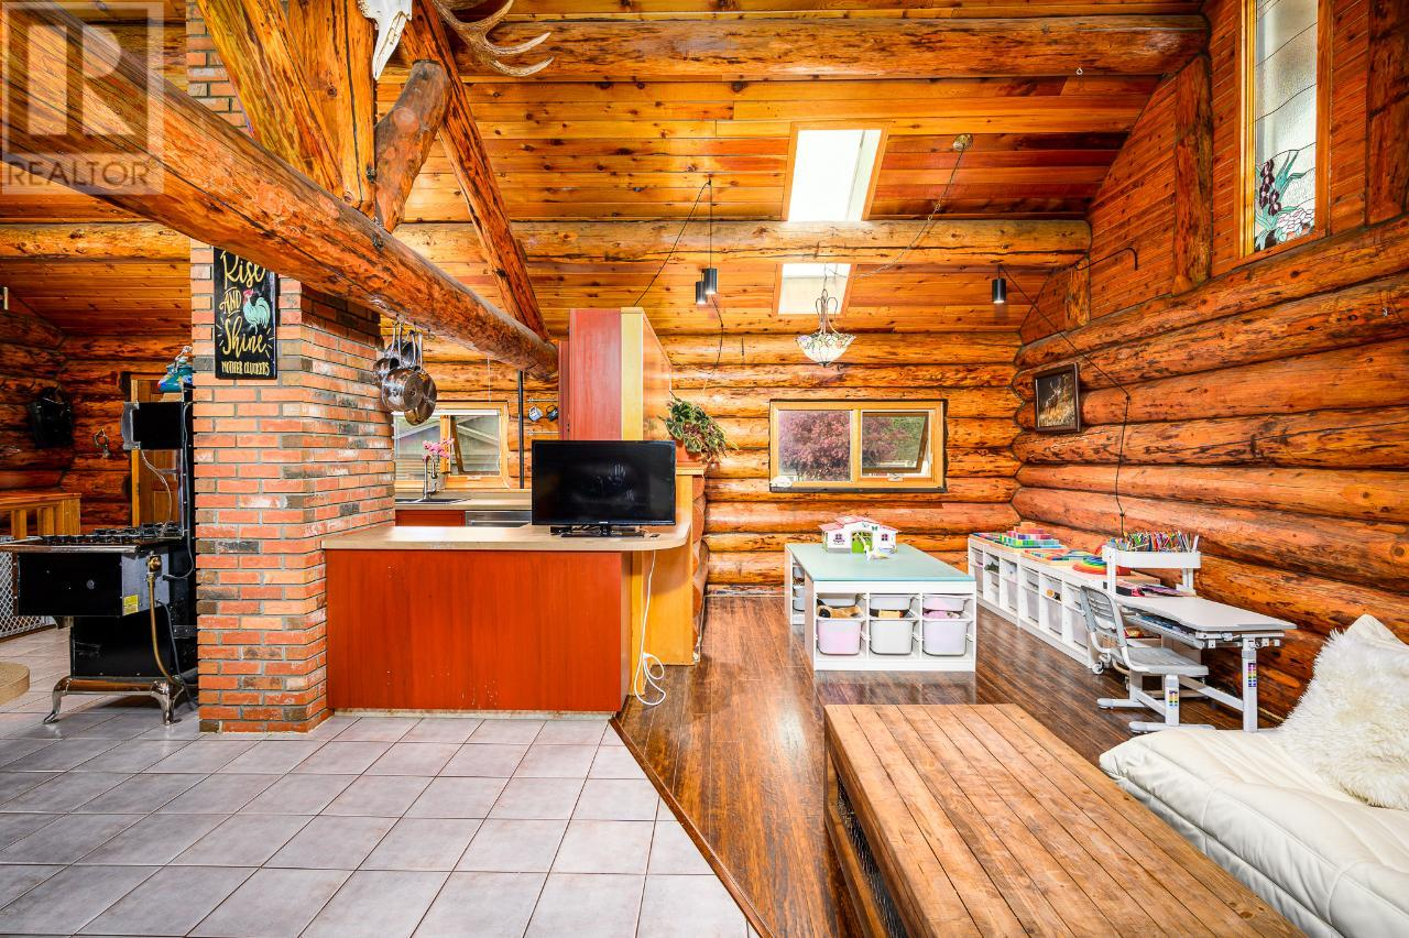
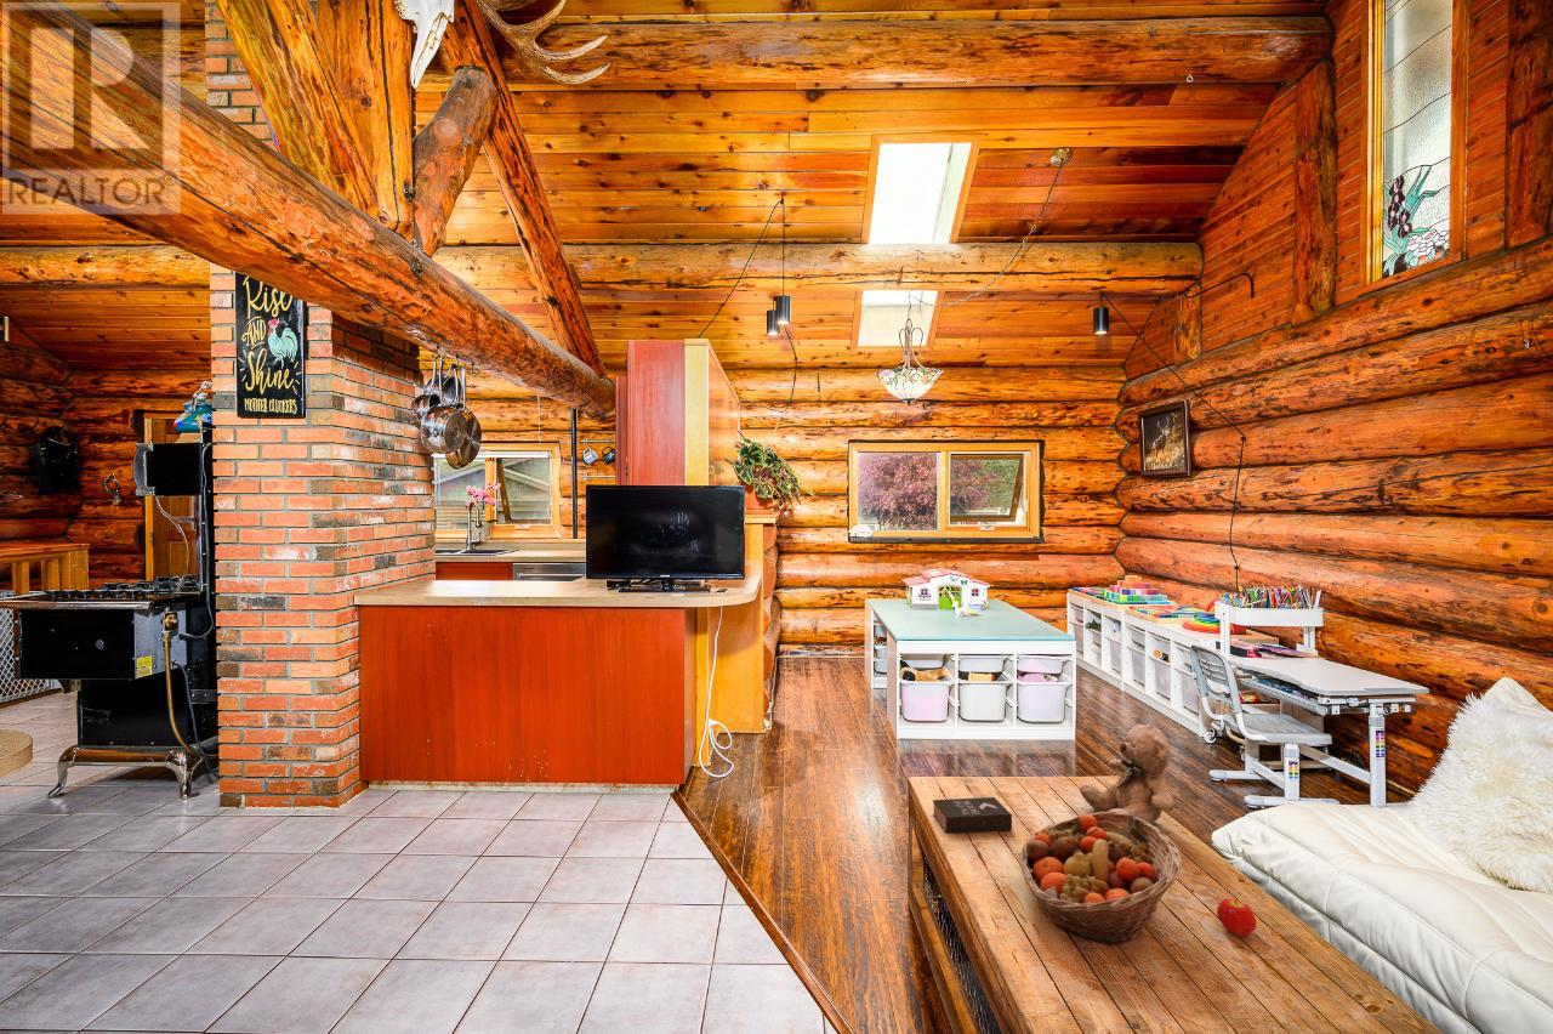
+ fruit [1216,898,1257,938]
+ fruit basket [1019,811,1183,948]
+ teddy bear [1079,723,1176,825]
+ book [932,796,1013,835]
